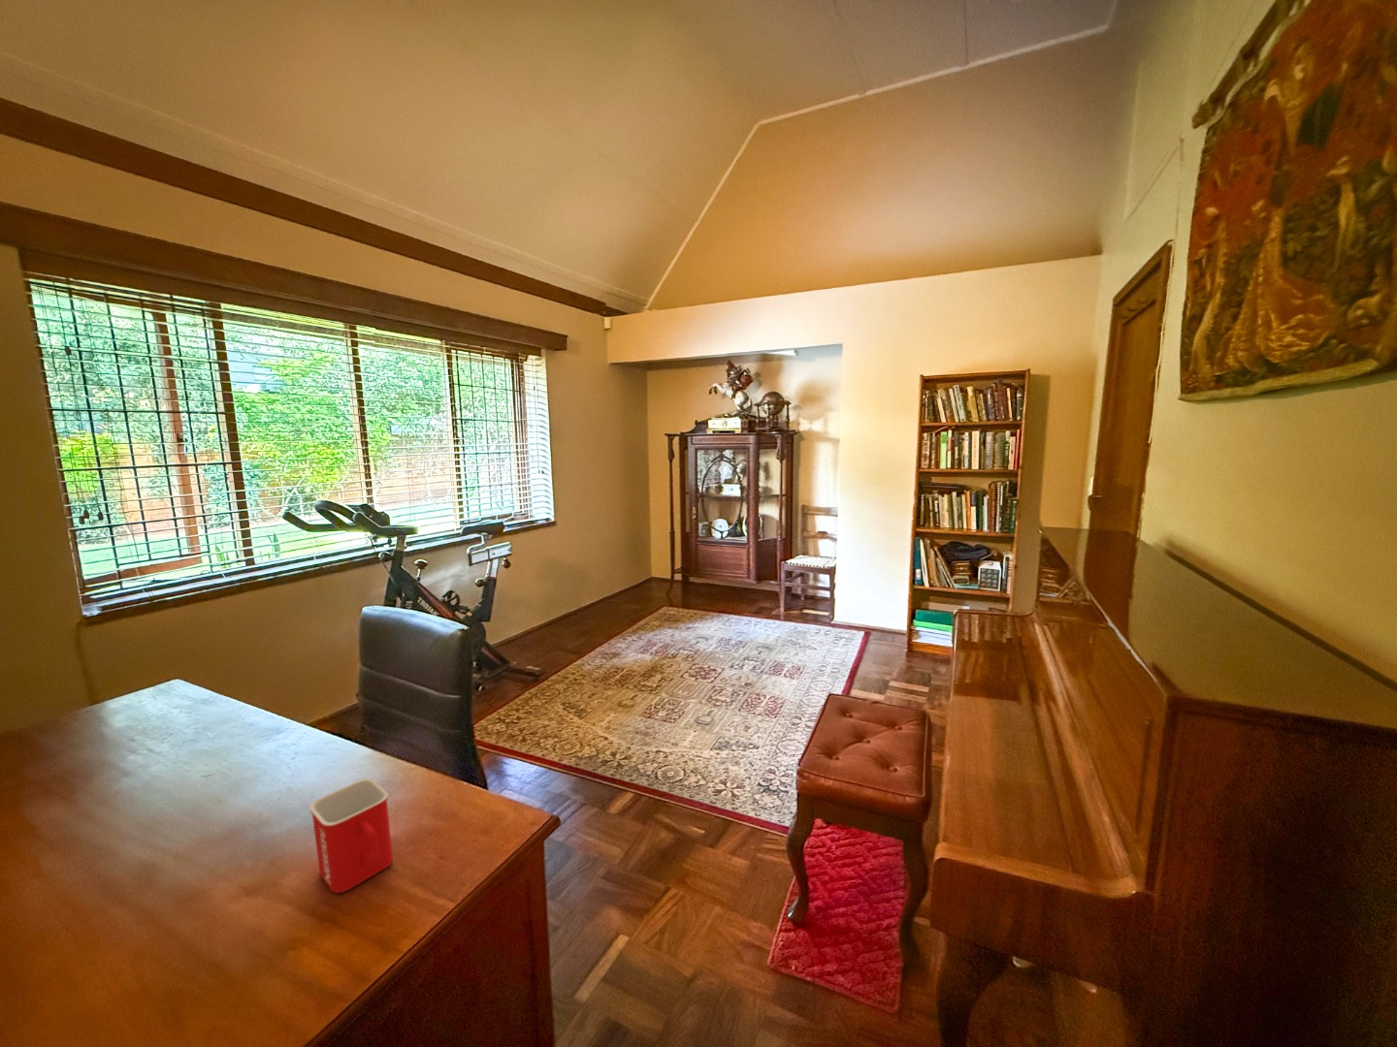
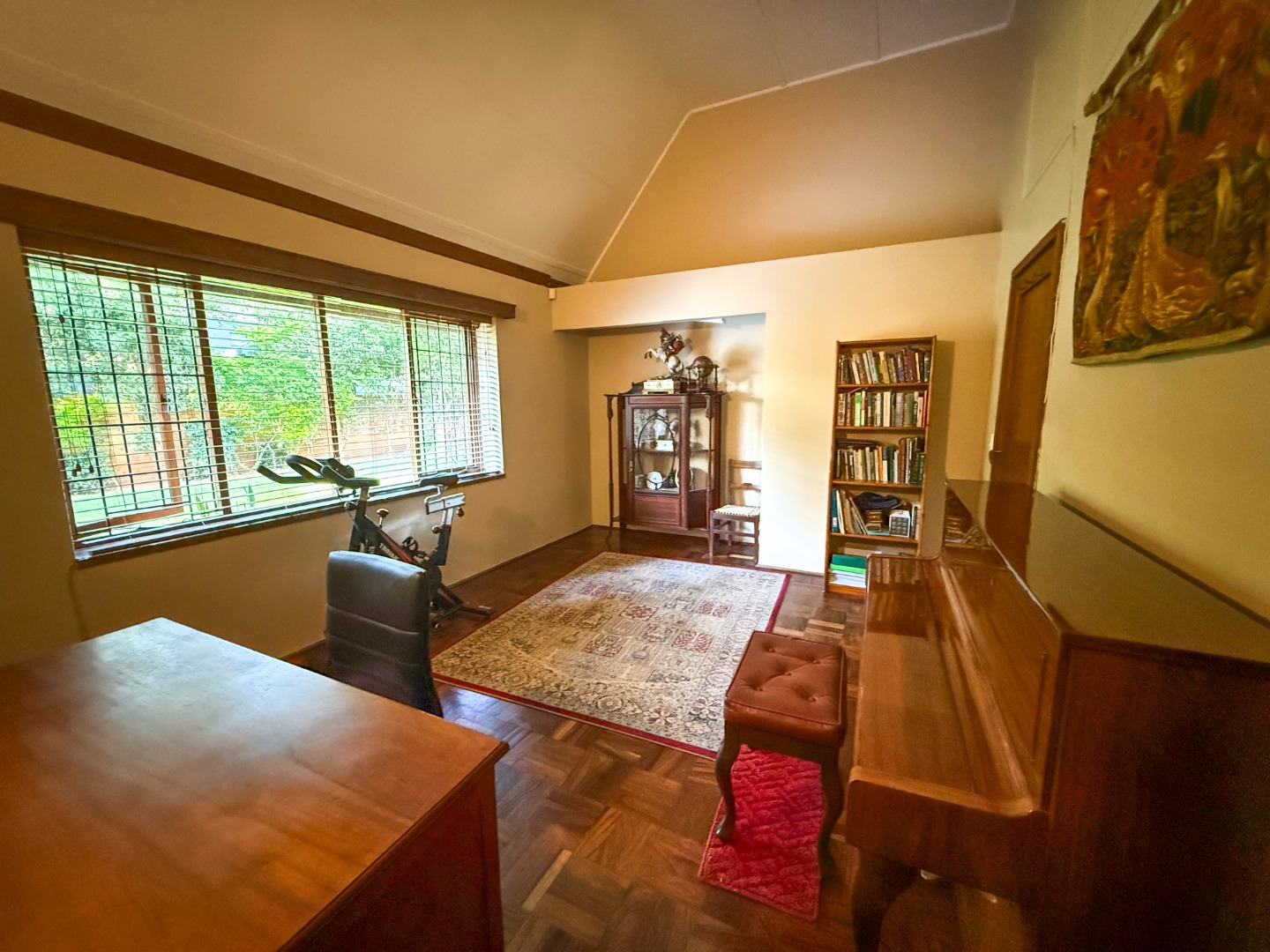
- mug [308,778,394,894]
